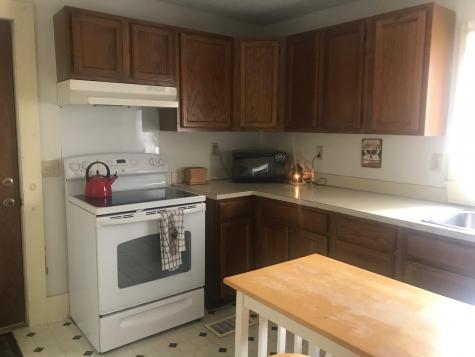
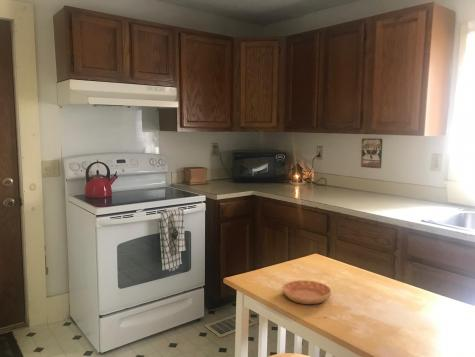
+ saucer [281,279,332,305]
